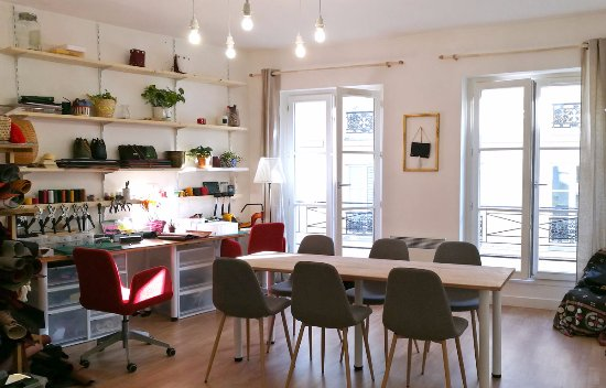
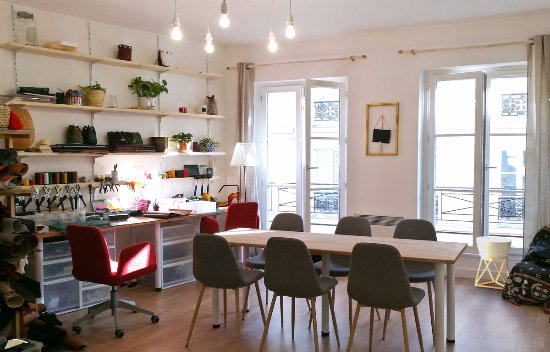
+ planter [474,236,513,290]
